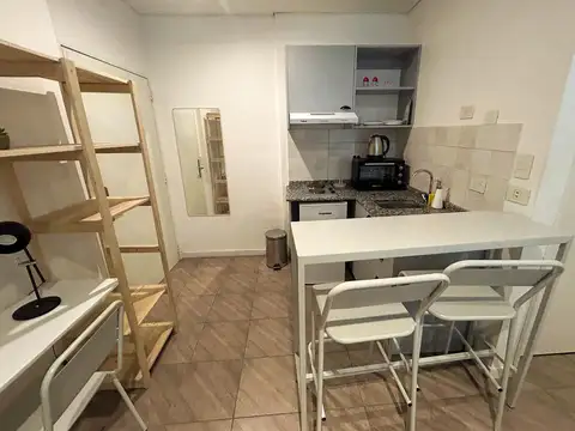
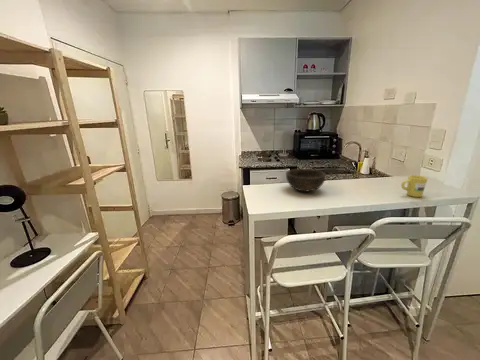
+ bowl [285,168,327,193]
+ mug [400,174,428,198]
